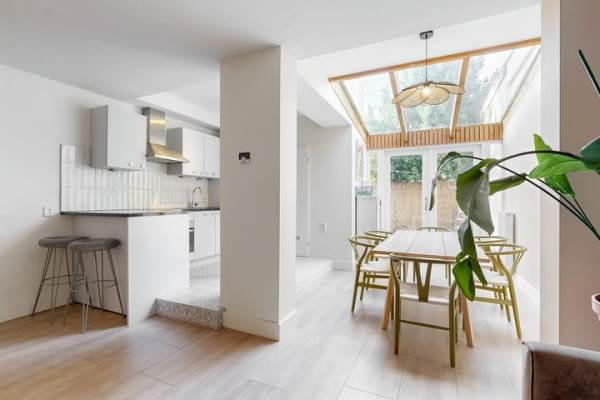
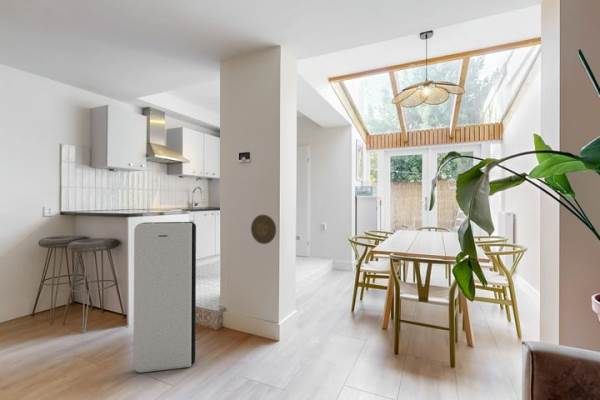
+ decorative plate [250,214,277,245]
+ air purifier [133,221,197,373]
